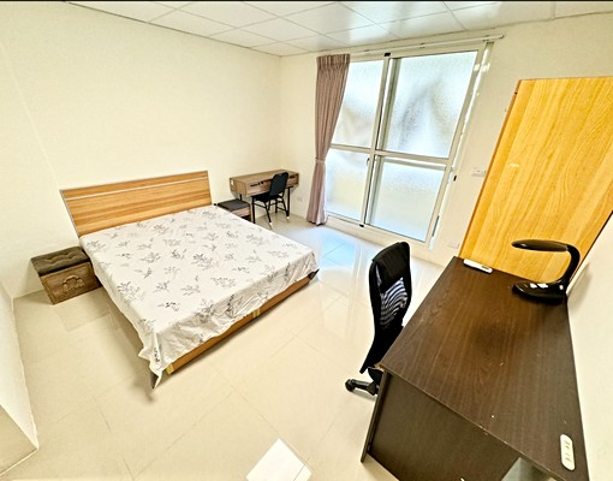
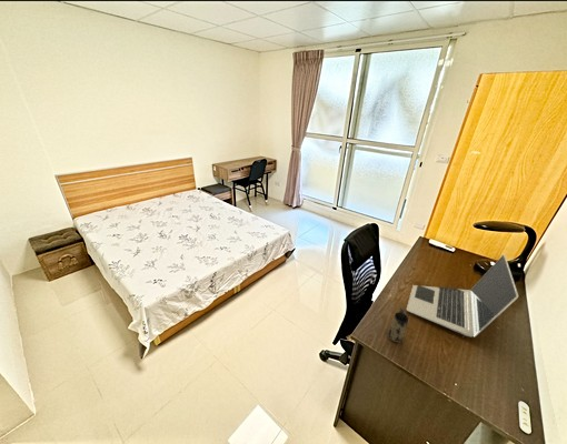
+ laptop [406,253,519,339]
+ mug [387,306,409,343]
